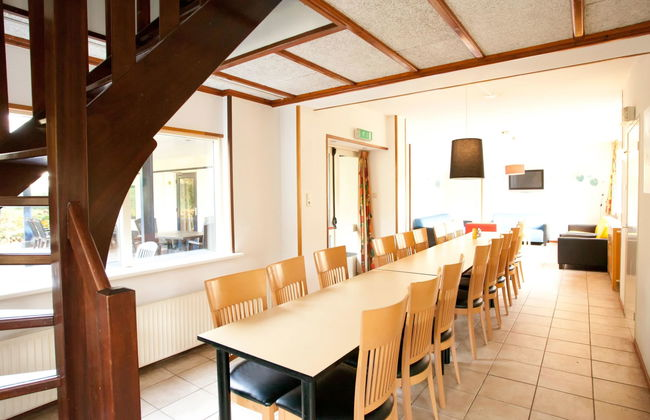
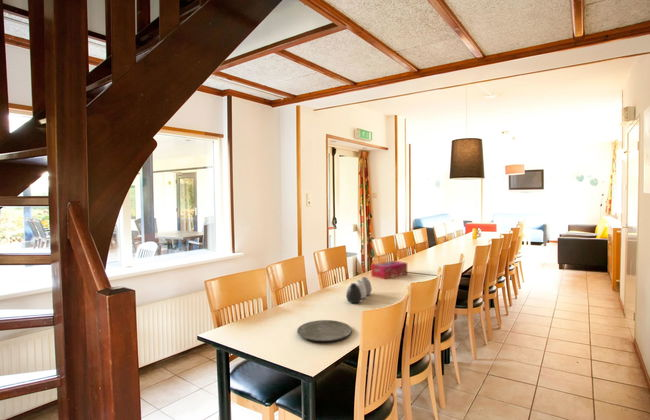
+ tissue box [370,260,408,280]
+ plate [296,319,353,342]
+ vase [345,276,373,304]
